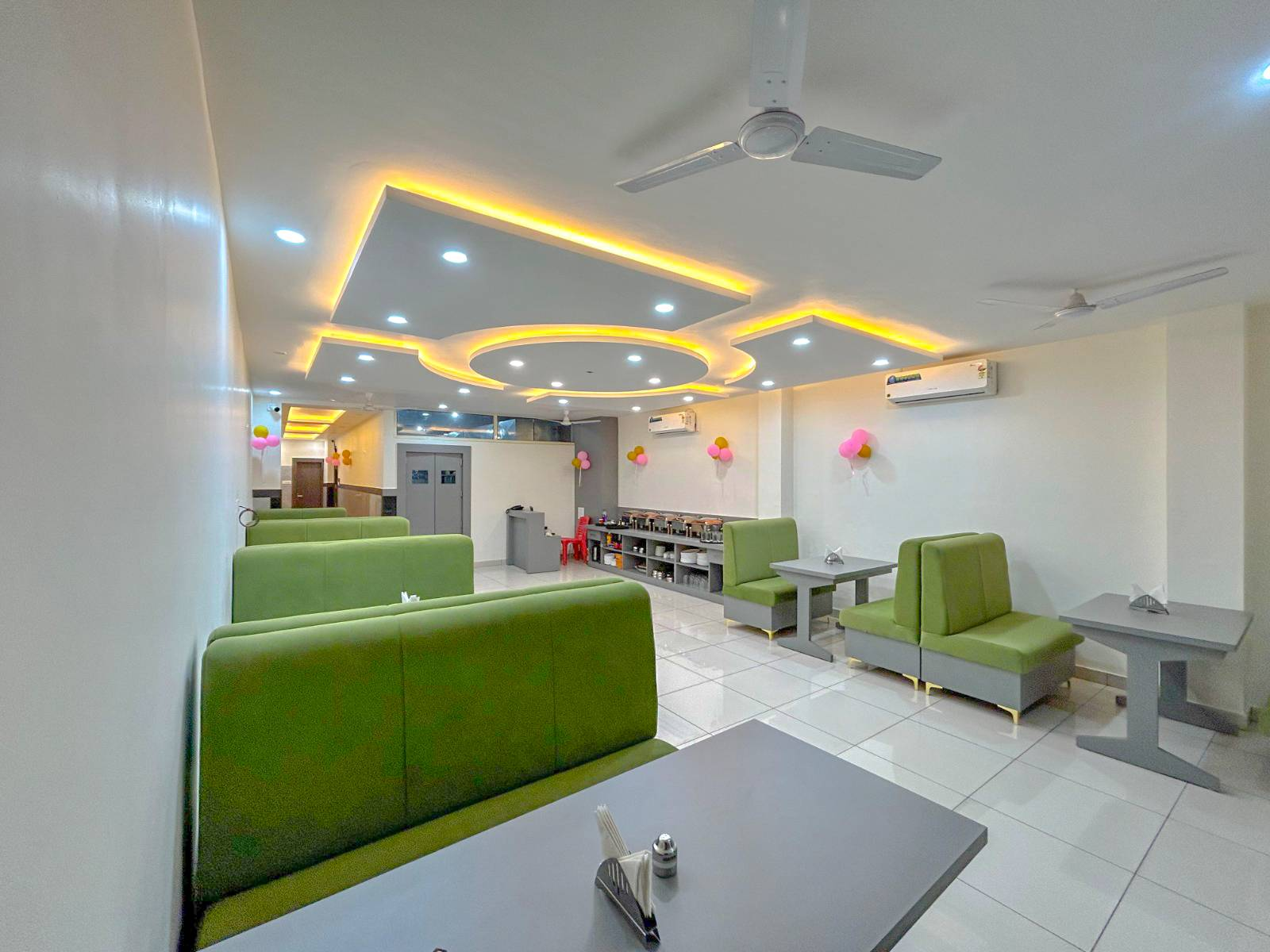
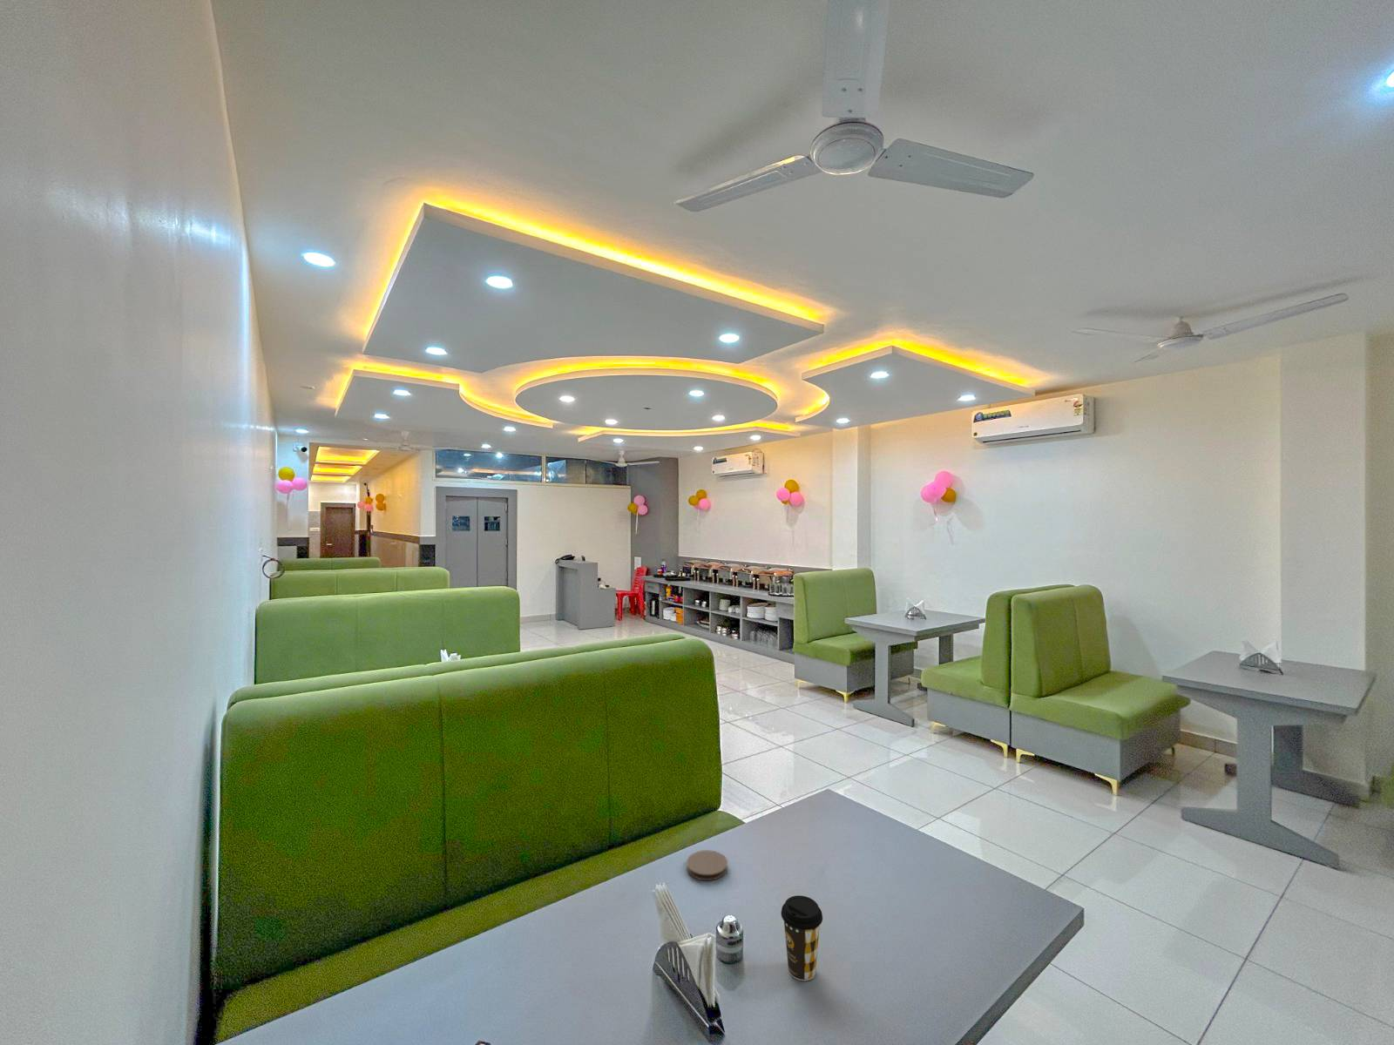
+ coffee cup [779,895,823,981]
+ coaster [686,850,729,881]
